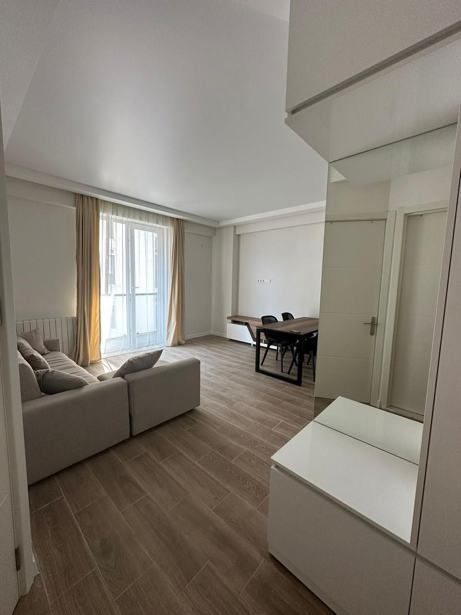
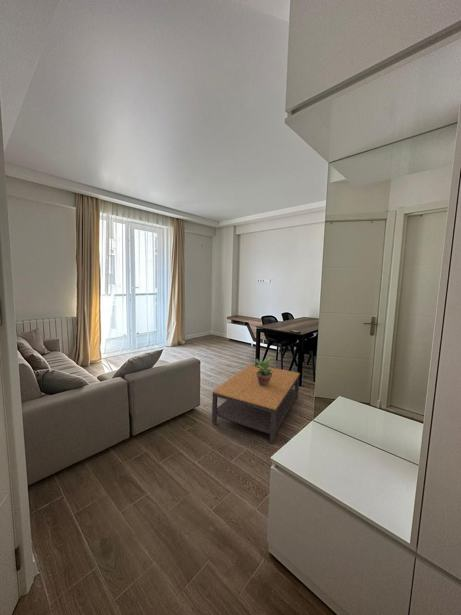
+ potted plant [250,356,277,387]
+ coffee table [211,363,301,445]
